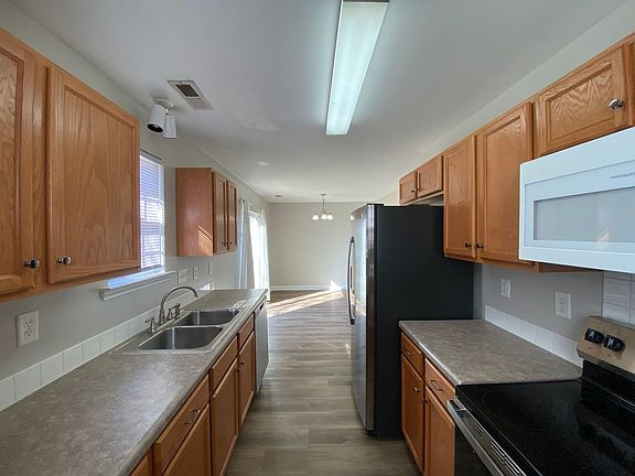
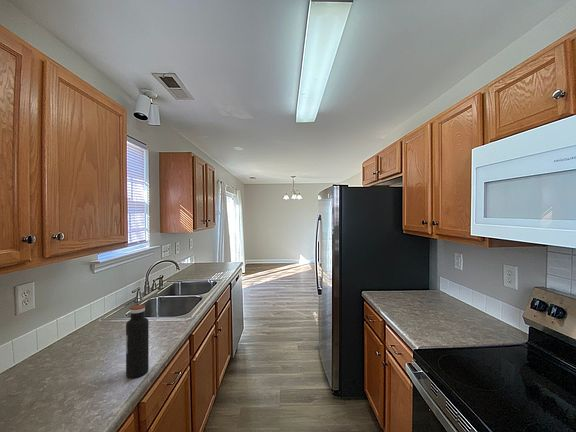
+ water bottle [125,303,150,379]
